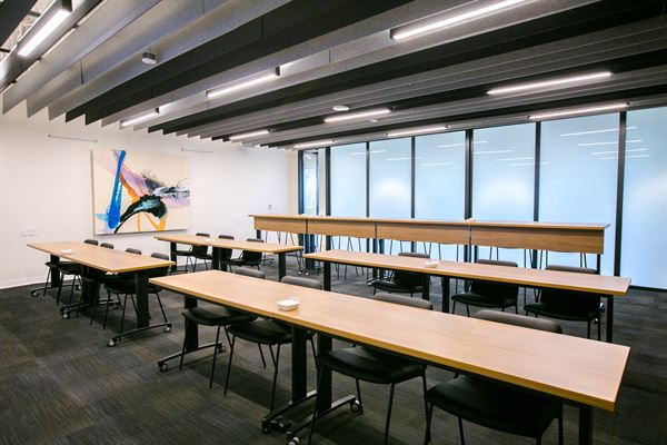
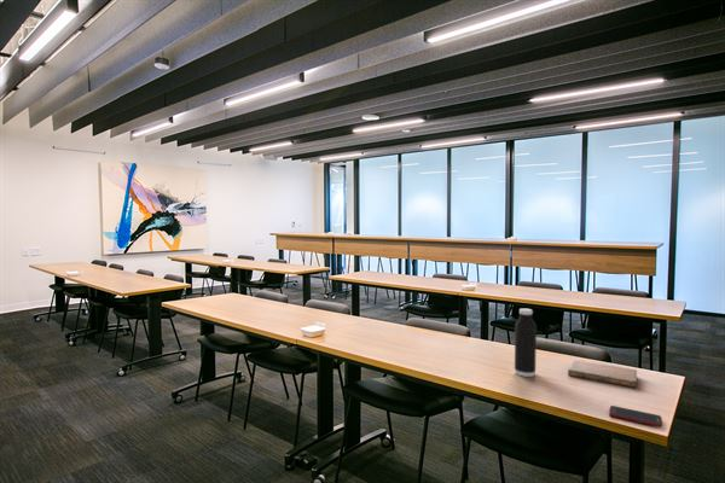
+ water bottle [514,308,538,378]
+ cell phone [608,405,663,429]
+ notebook [567,359,638,389]
